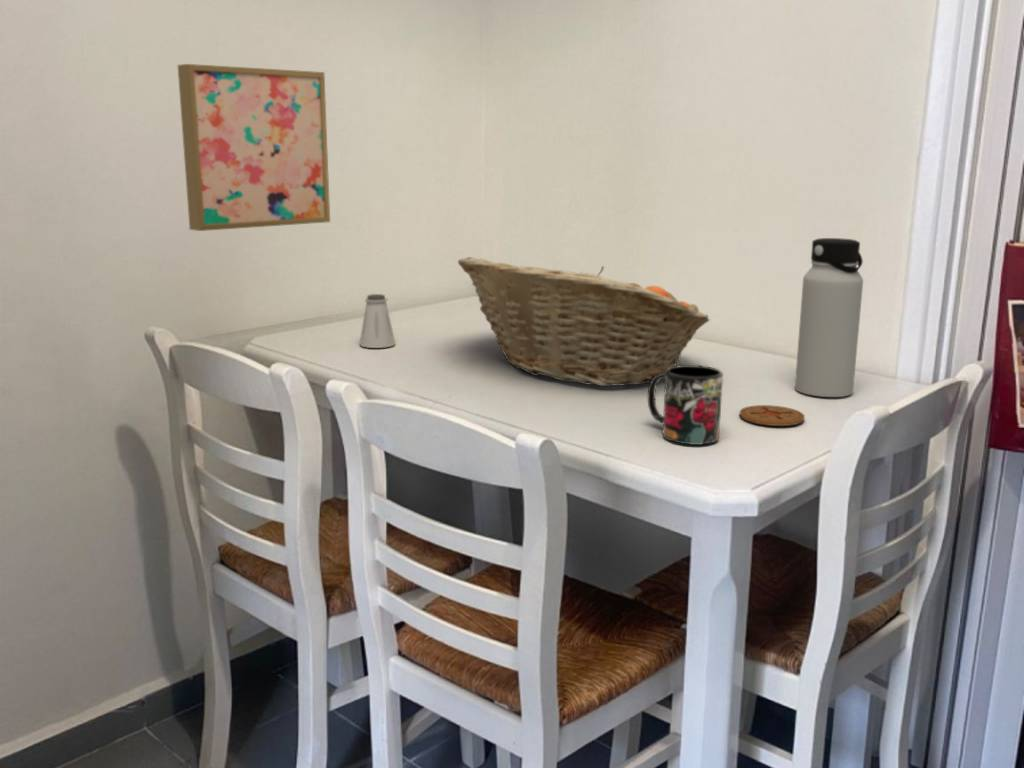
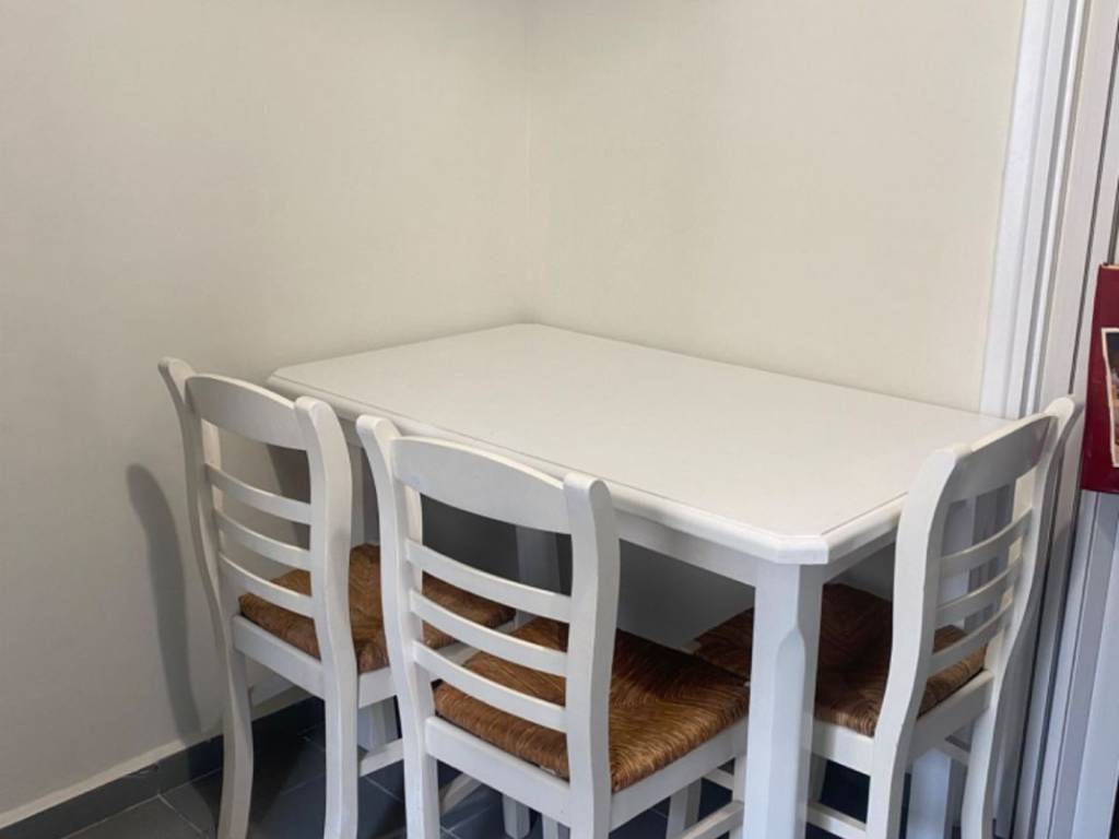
- water bottle [794,237,864,398]
- fruit basket [457,256,711,387]
- saltshaker [358,293,397,349]
- wall art [177,63,331,232]
- coaster [738,404,806,427]
- mug [647,364,724,446]
